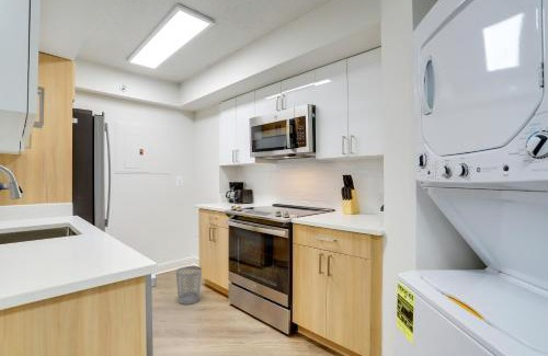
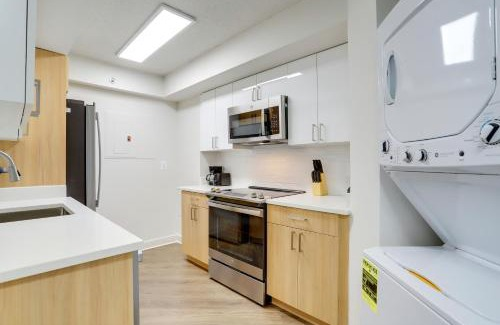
- wastebasket [175,265,203,306]
